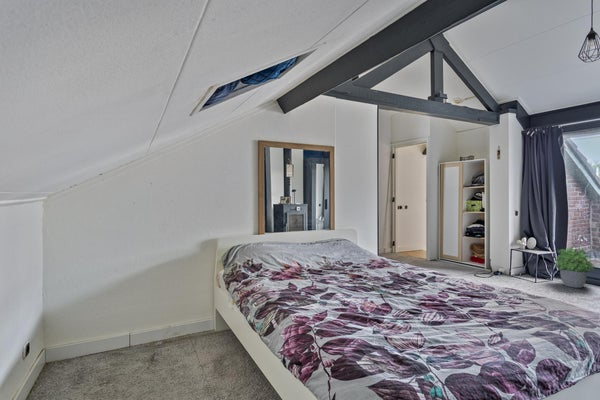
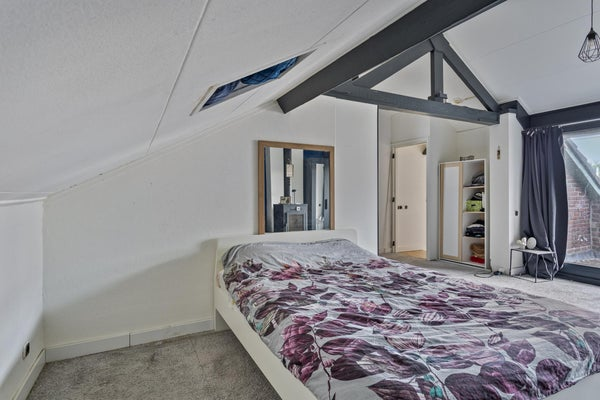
- potted plant [553,246,596,289]
